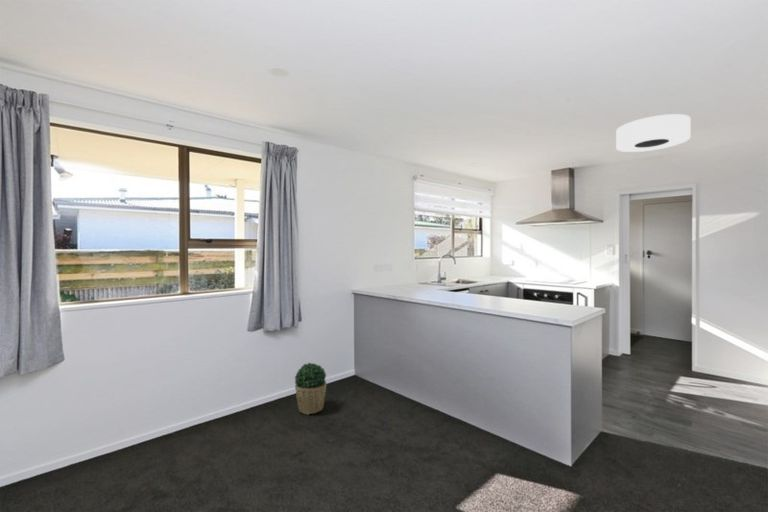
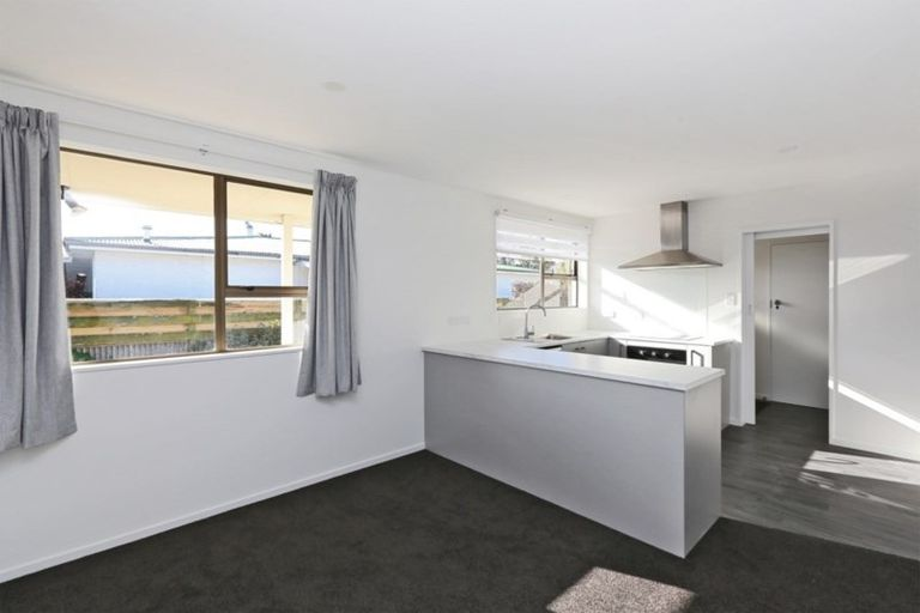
- potted plant [294,362,328,416]
- ceiling light [615,113,691,153]
